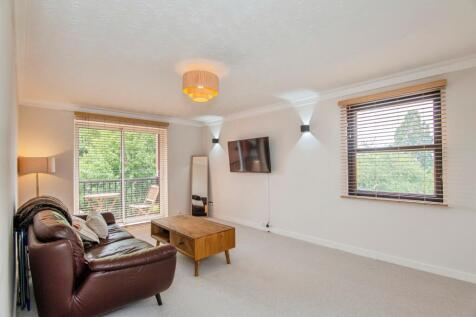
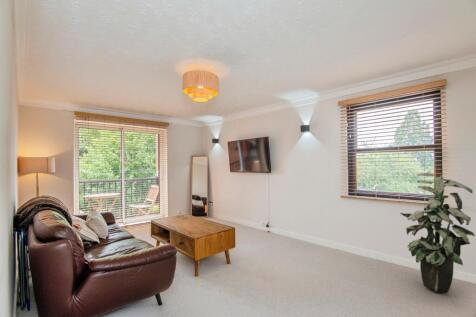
+ indoor plant [399,172,476,293]
